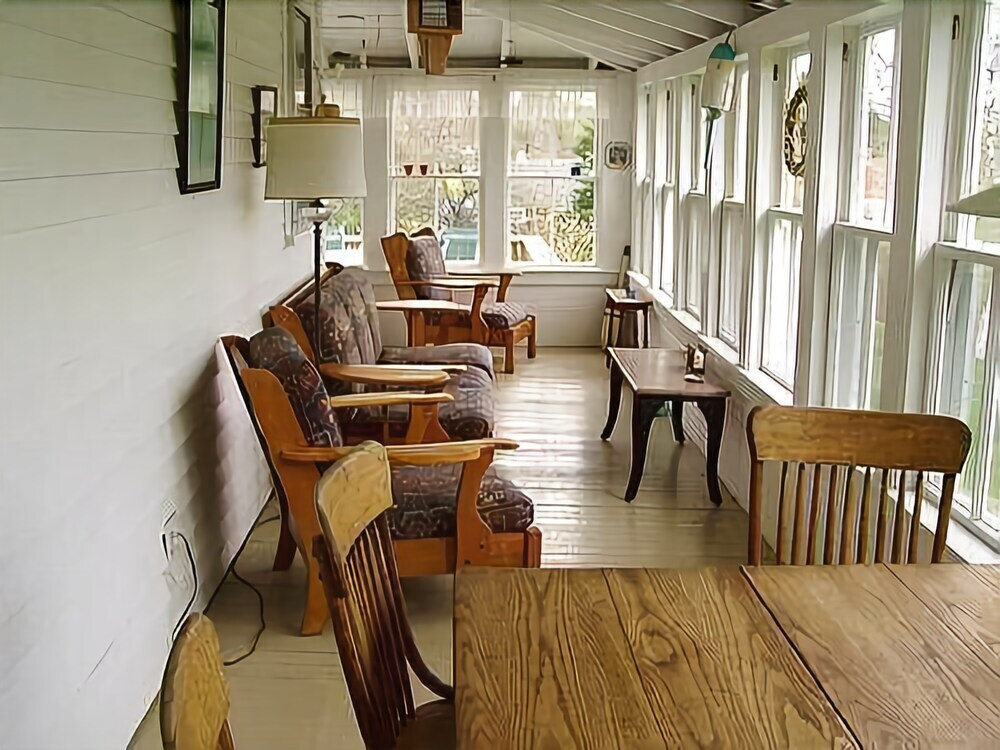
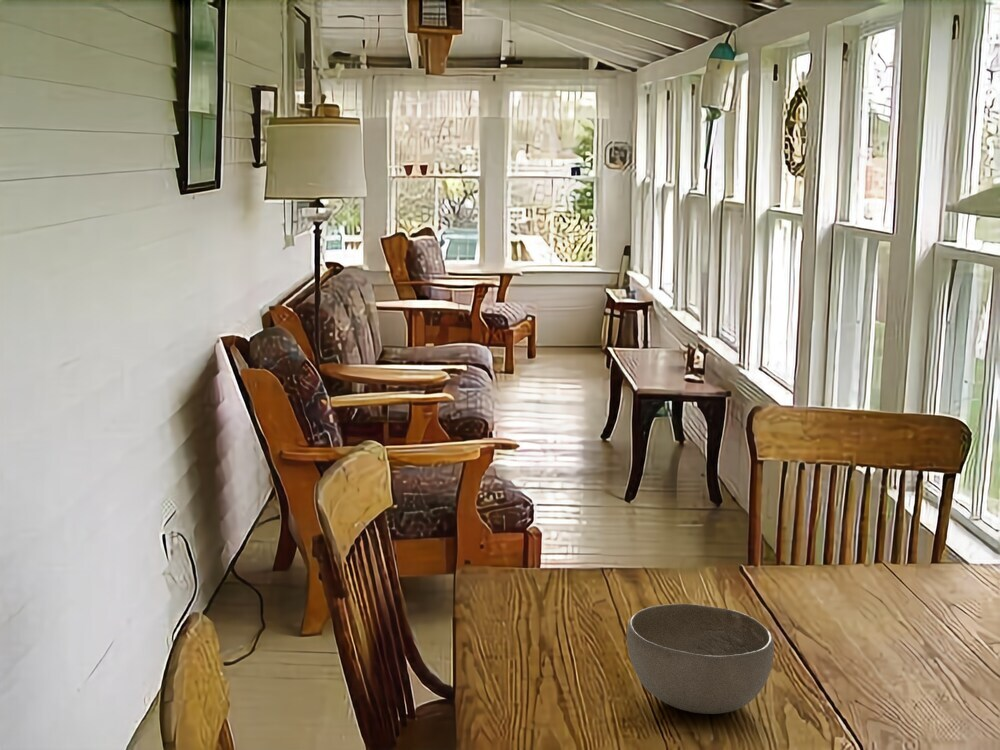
+ bowl [626,603,775,715]
